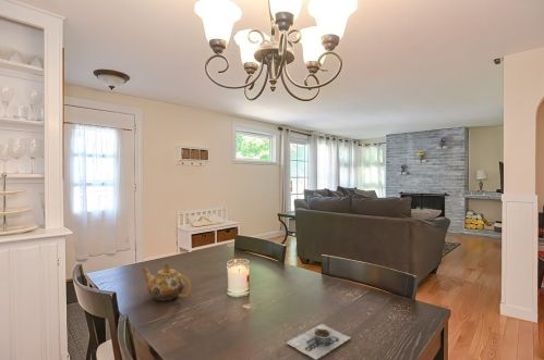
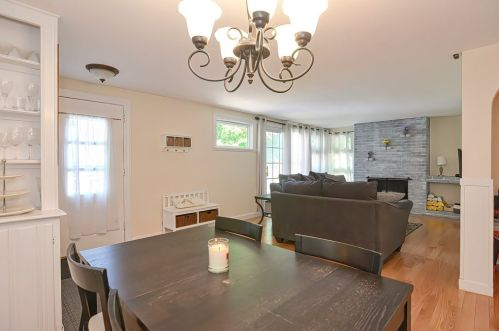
- decorative bowl [285,323,352,360]
- teapot [141,263,192,302]
